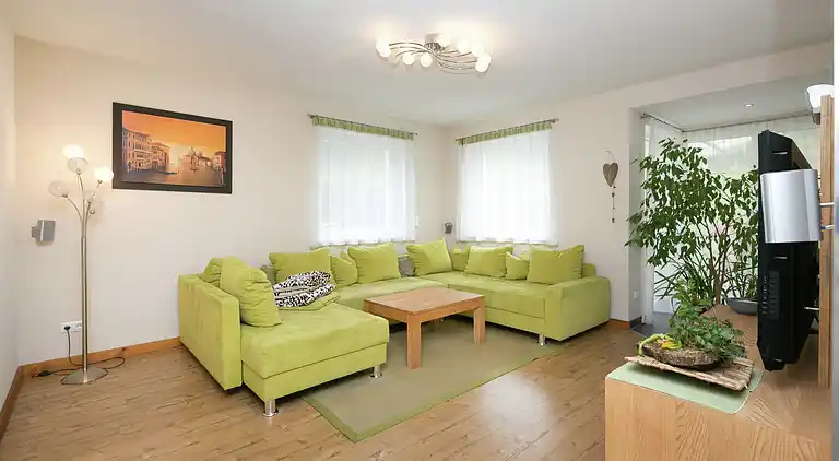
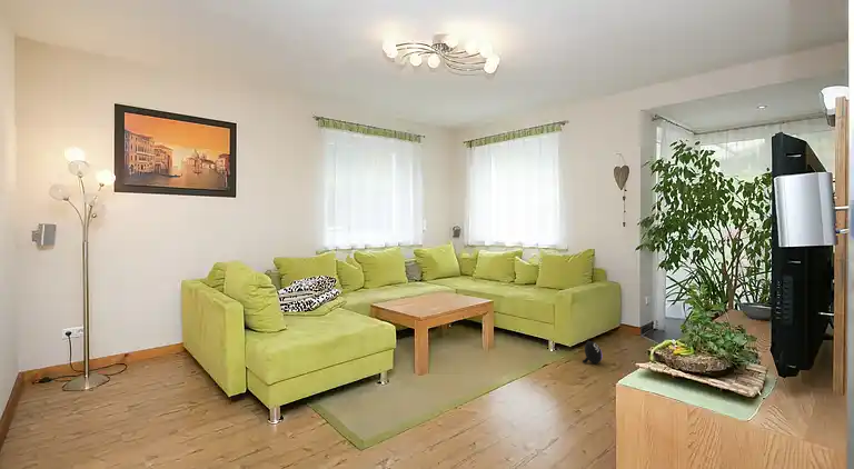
+ plush toy [582,337,604,365]
